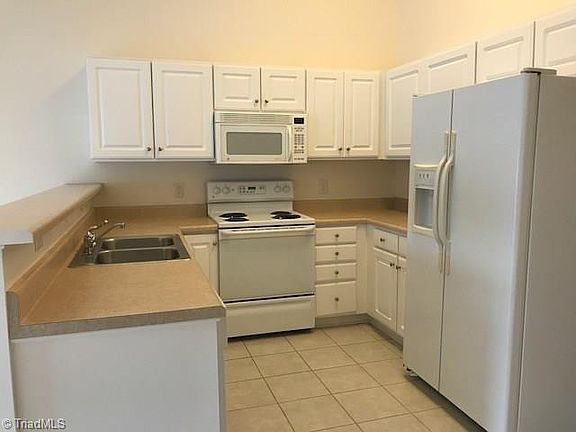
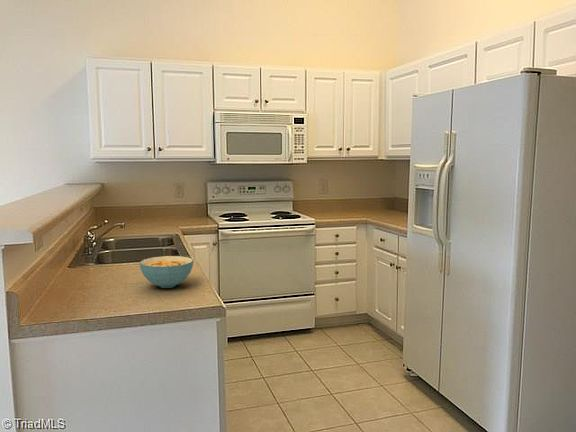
+ cereal bowl [139,255,194,289]
